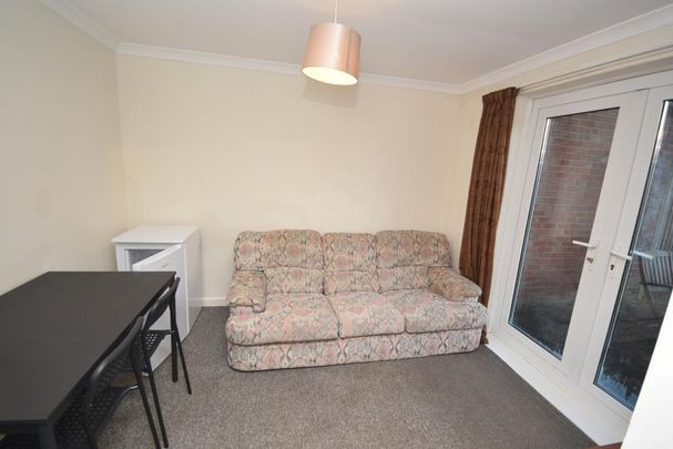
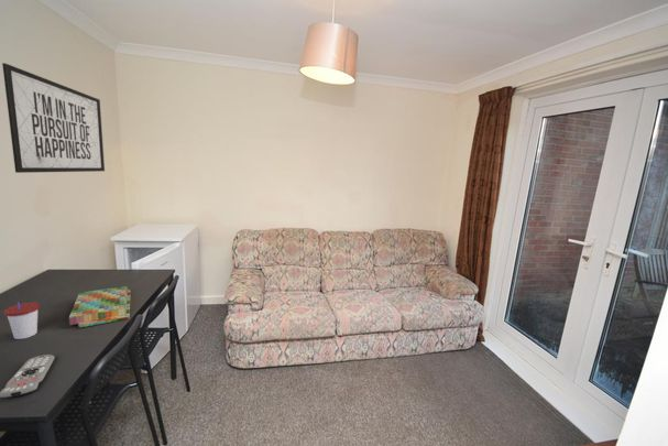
+ mirror [1,62,106,174]
+ cup [3,302,41,340]
+ remote control [0,353,55,400]
+ board game [68,285,132,329]
